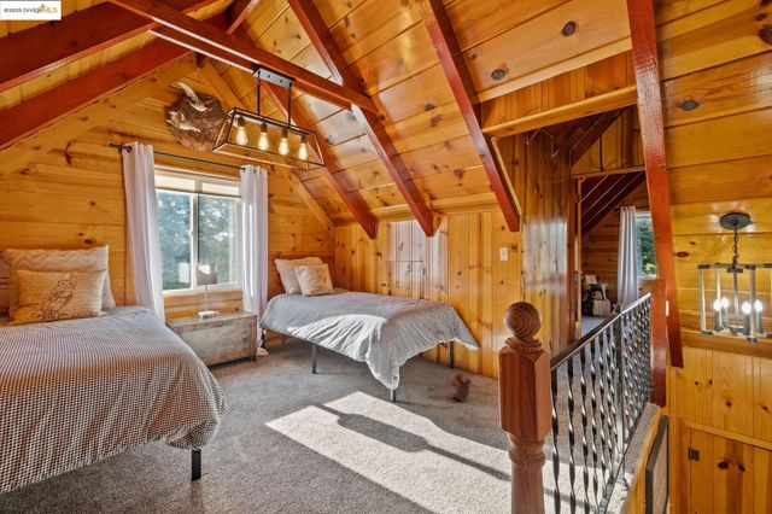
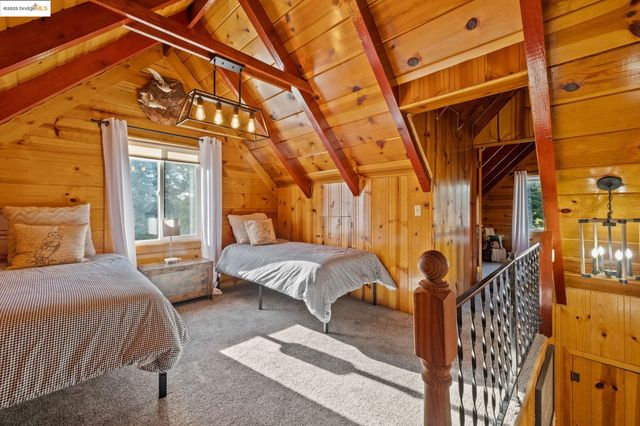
- plush toy [450,372,473,403]
